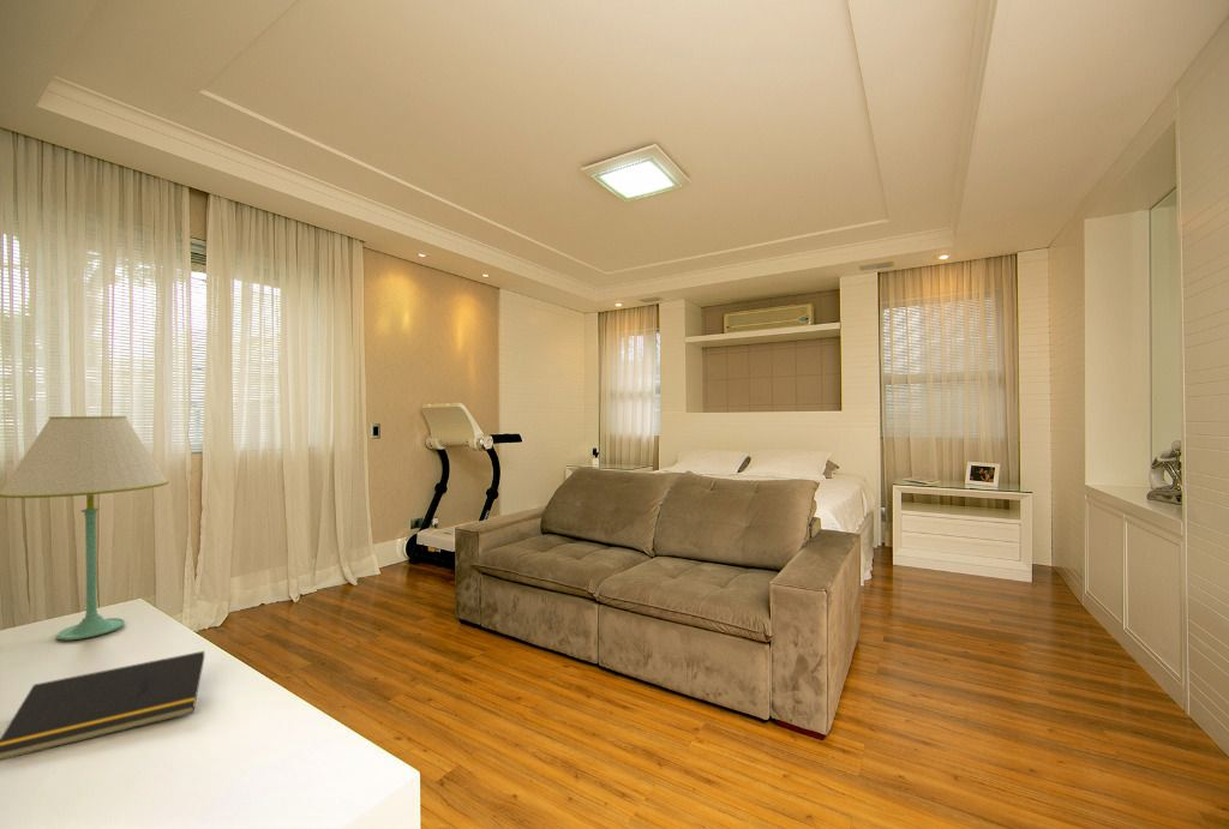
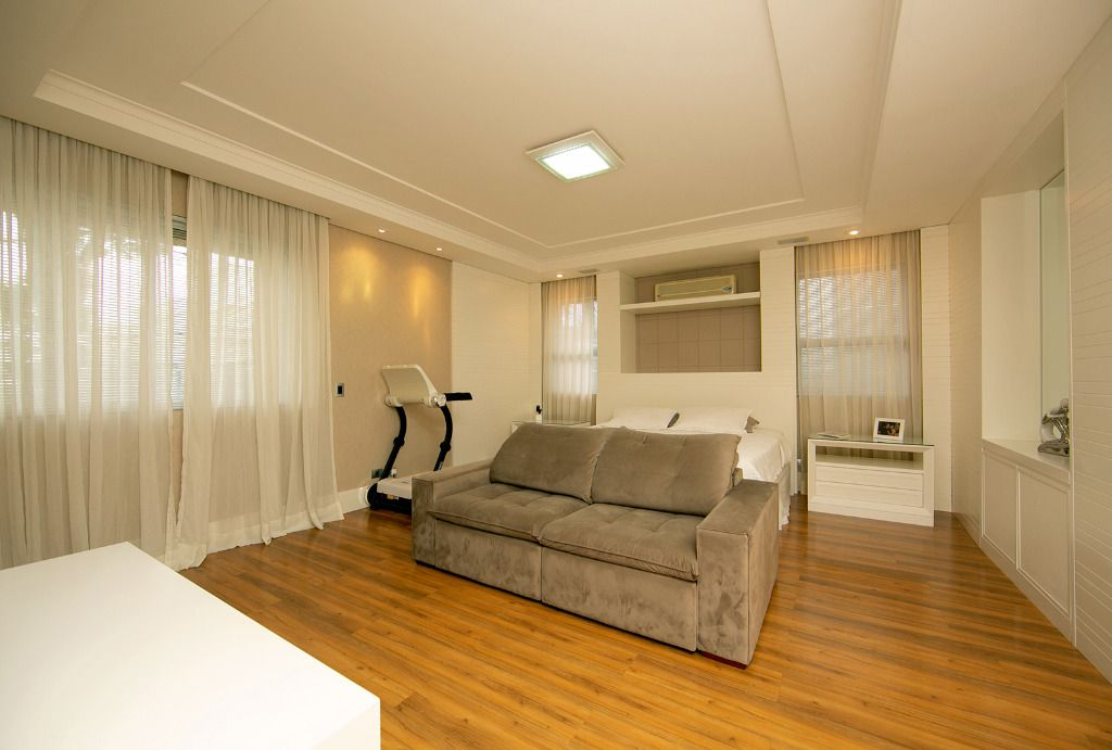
- table lamp [0,415,170,641]
- notepad [0,650,205,762]
